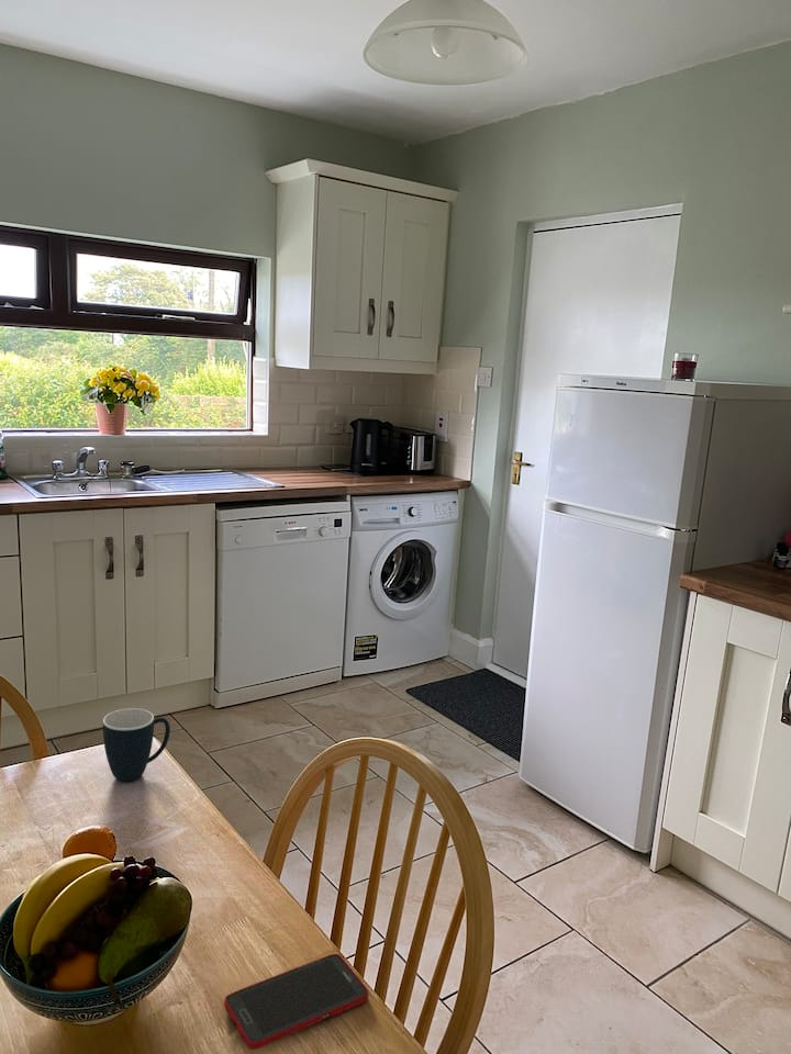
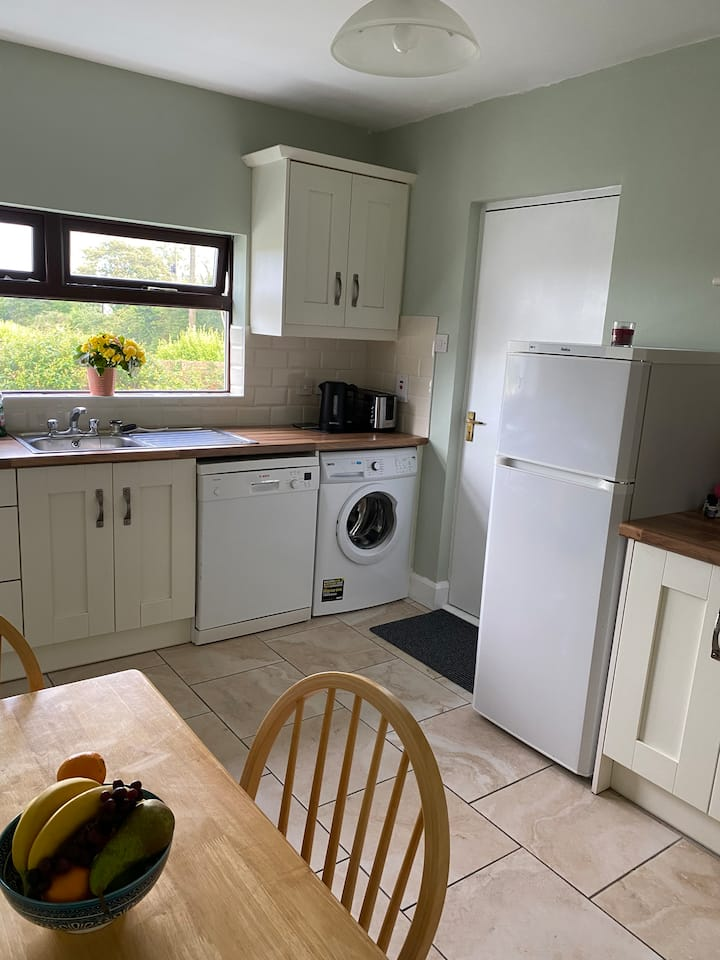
- cell phone [223,953,370,1051]
- mug [102,707,171,782]
